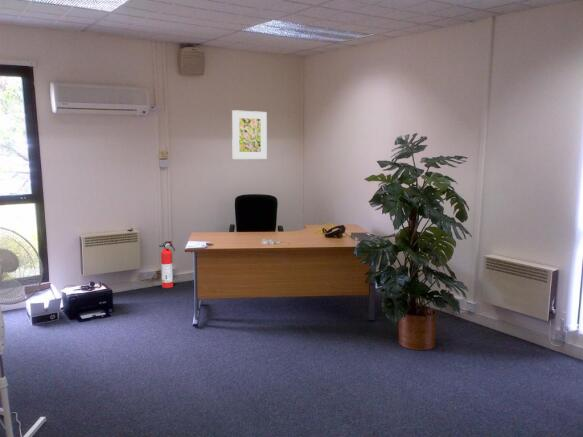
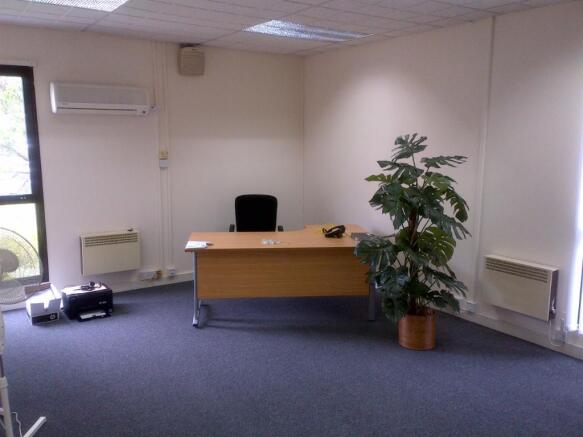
- fire extinguisher [158,240,176,289]
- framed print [231,109,268,160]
